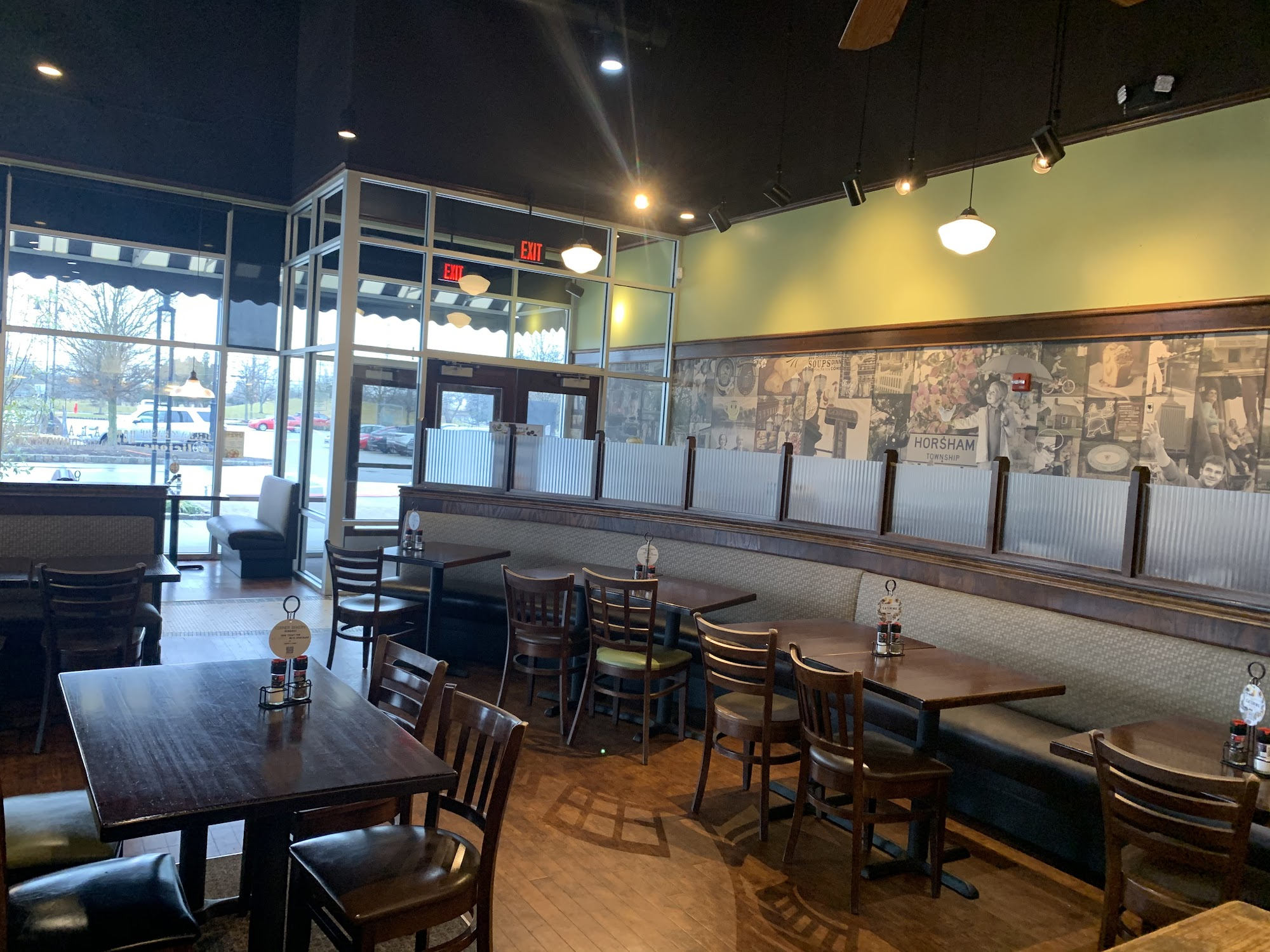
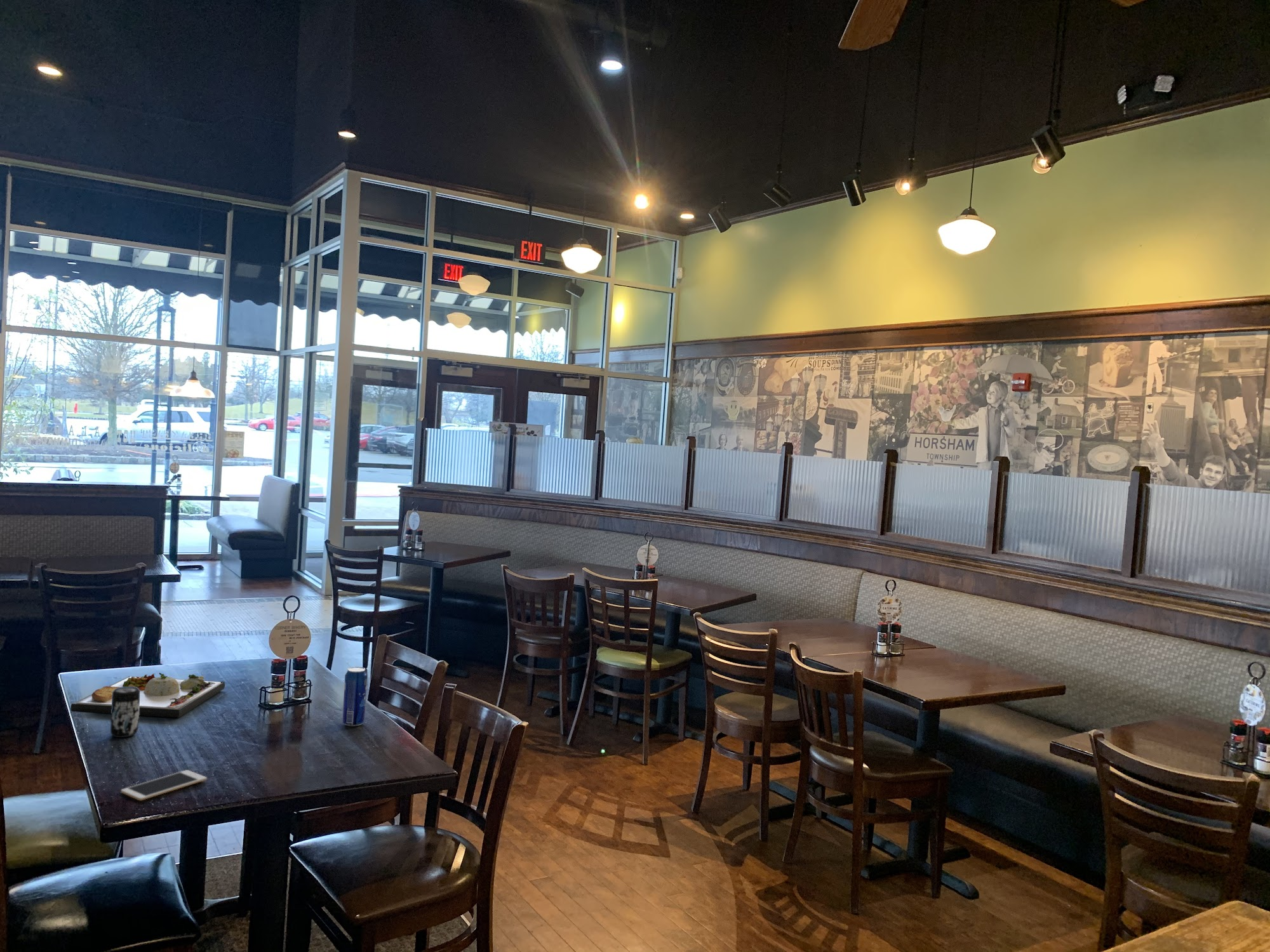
+ cell phone [121,769,208,801]
+ beverage can [342,666,368,727]
+ dinner plate [70,672,225,718]
+ beverage can [110,687,140,738]
